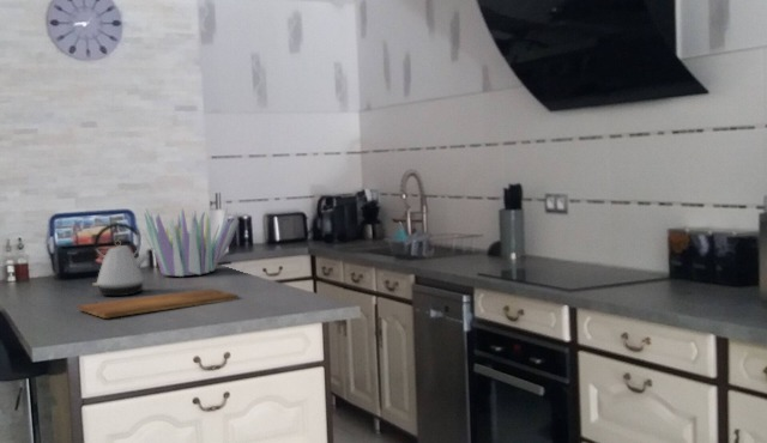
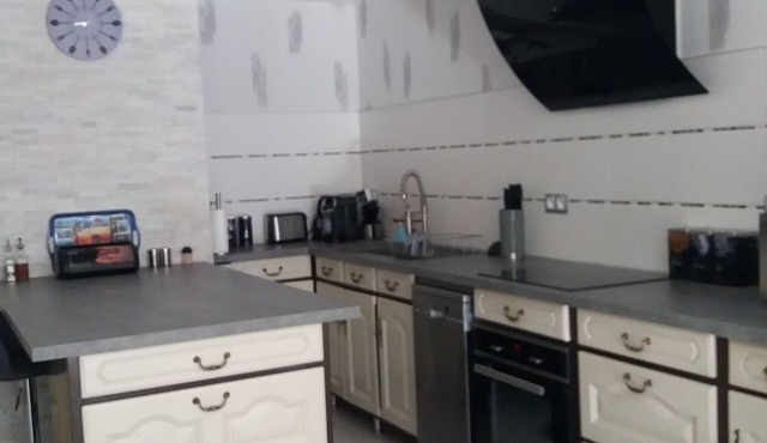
- plant [140,207,240,278]
- kettle [91,222,150,297]
- cutting board [77,287,240,320]
